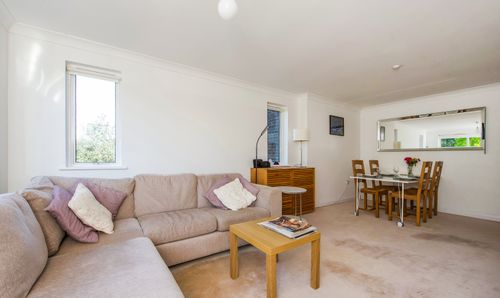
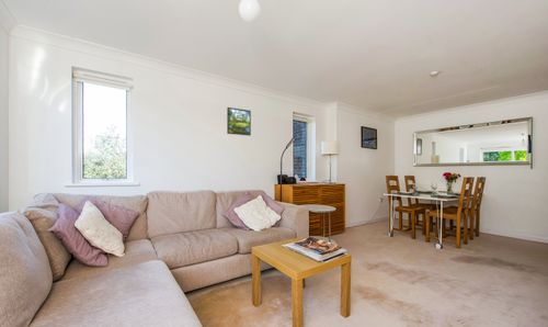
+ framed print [226,106,252,136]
